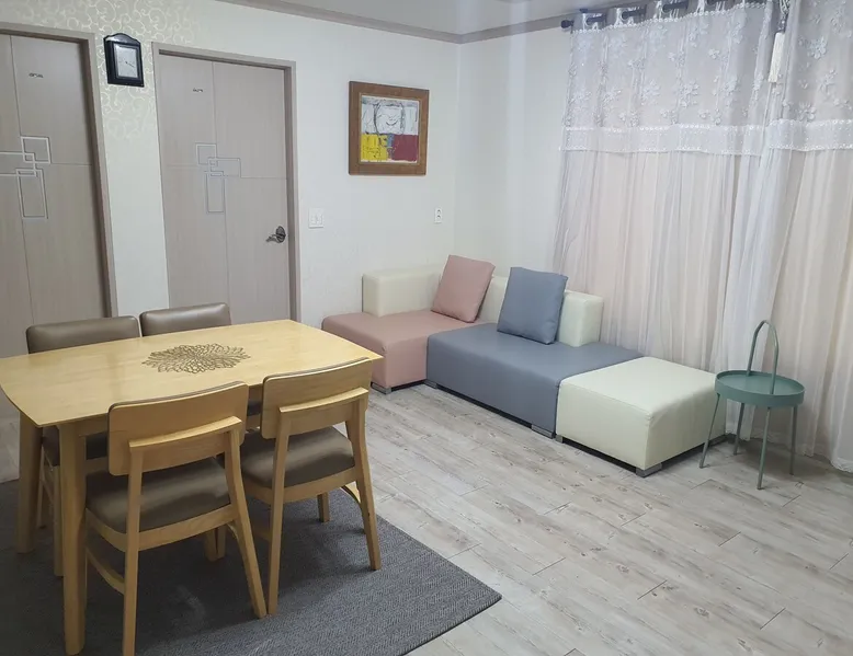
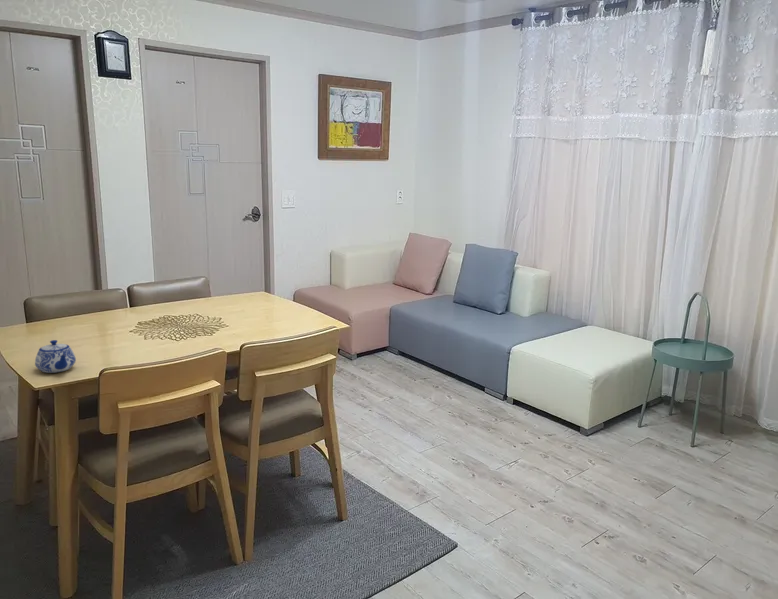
+ teapot [34,339,77,374]
